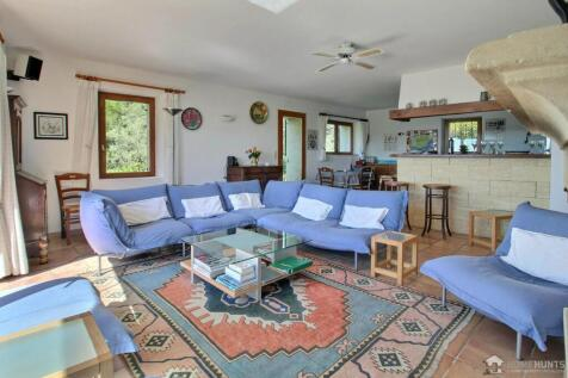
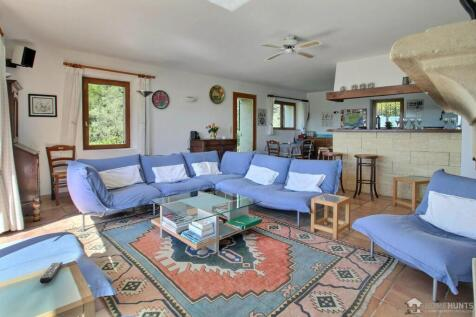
+ remote control [39,261,64,285]
